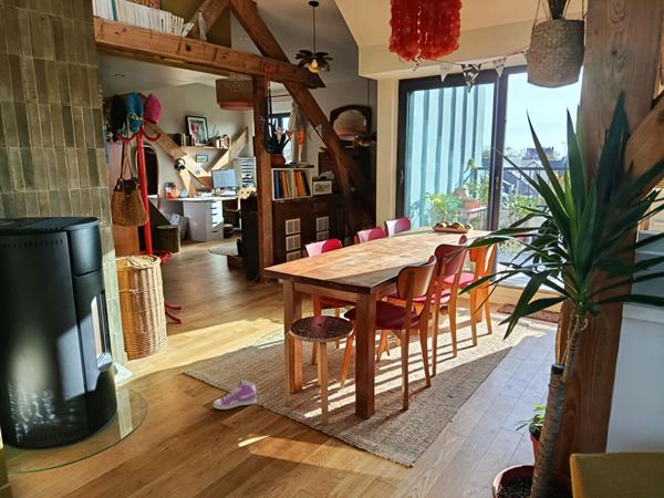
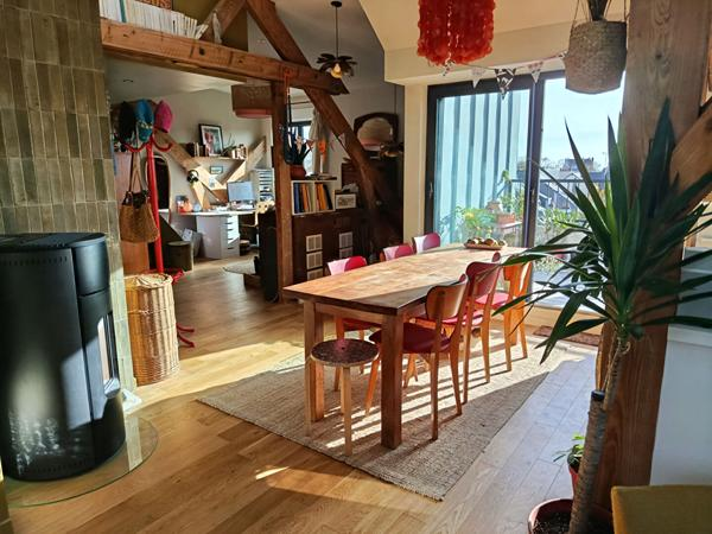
- sneaker [212,380,258,411]
